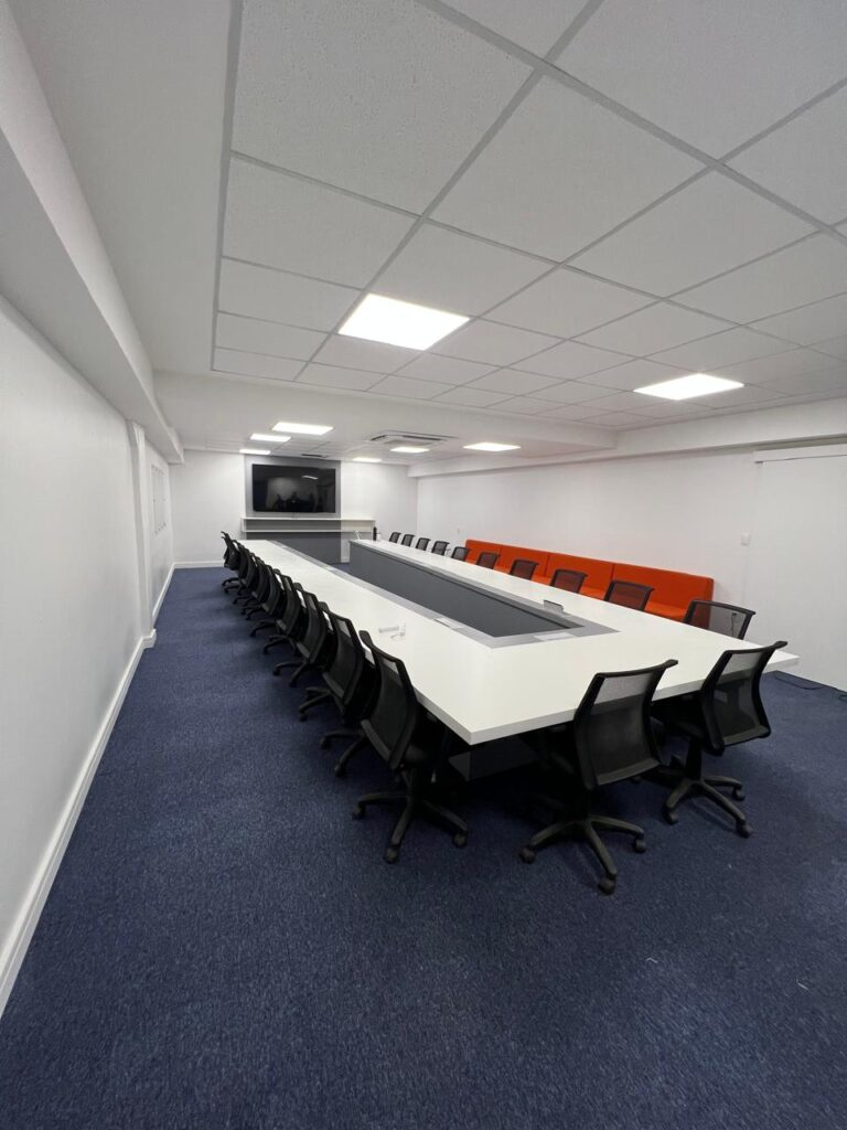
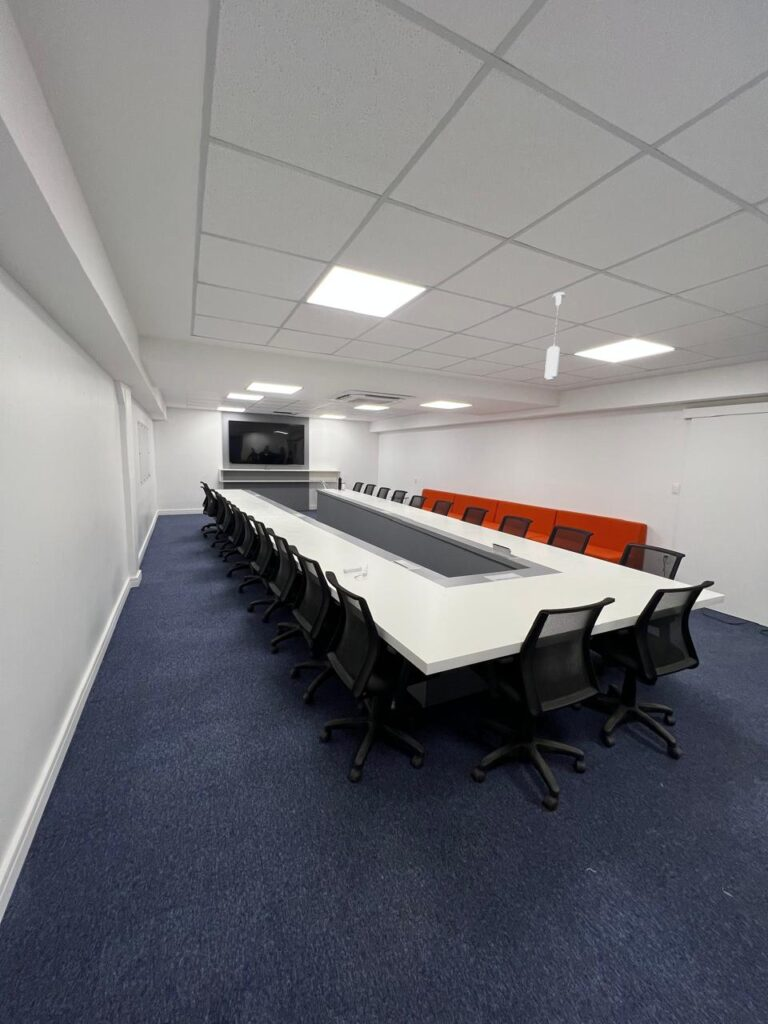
+ pendant light [544,291,567,381]
